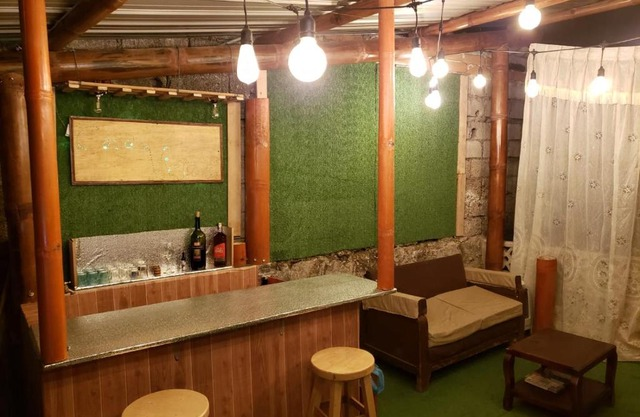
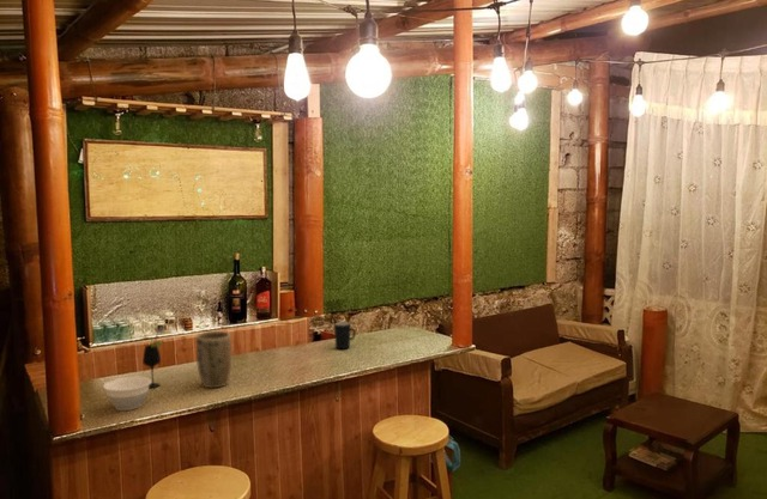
+ wine glass [141,336,163,389]
+ plant pot [195,330,232,389]
+ bowl [102,376,152,412]
+ mug [333,321,357,351]
